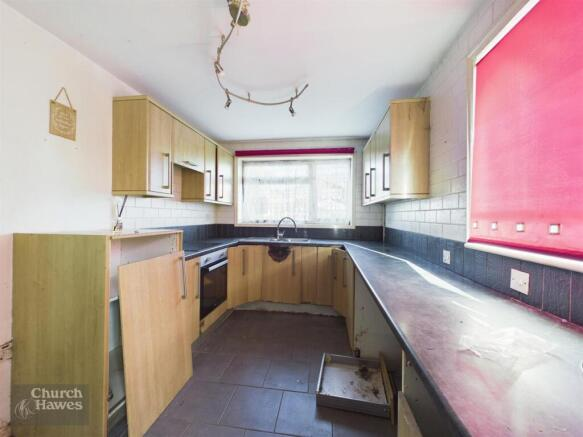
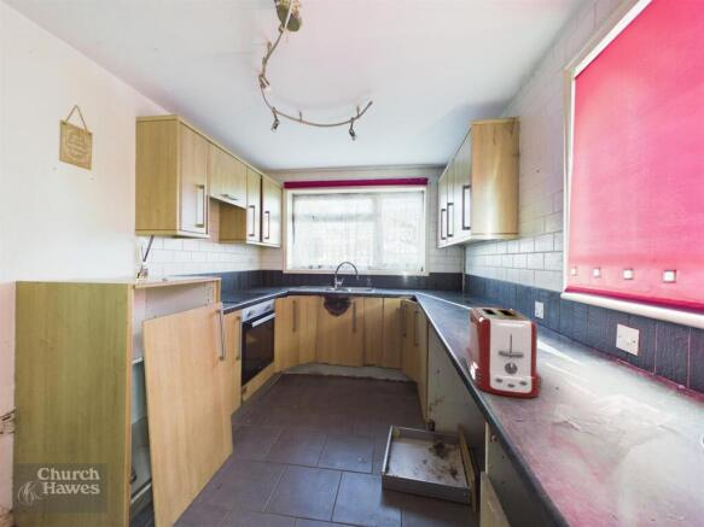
+ toaster [464,305,543,399]
